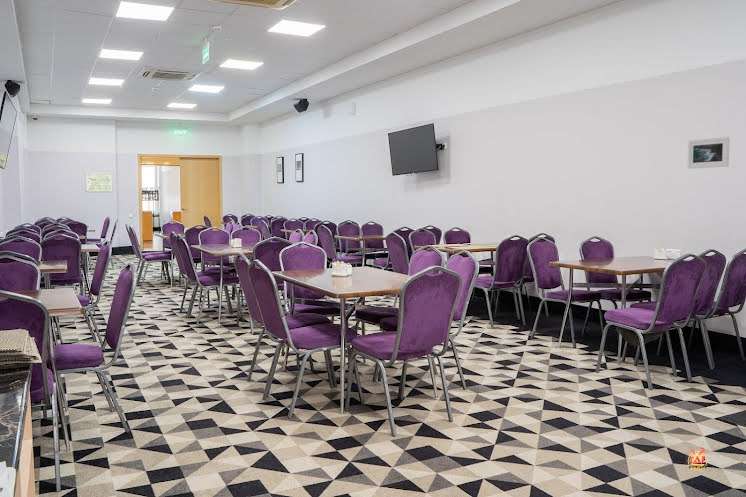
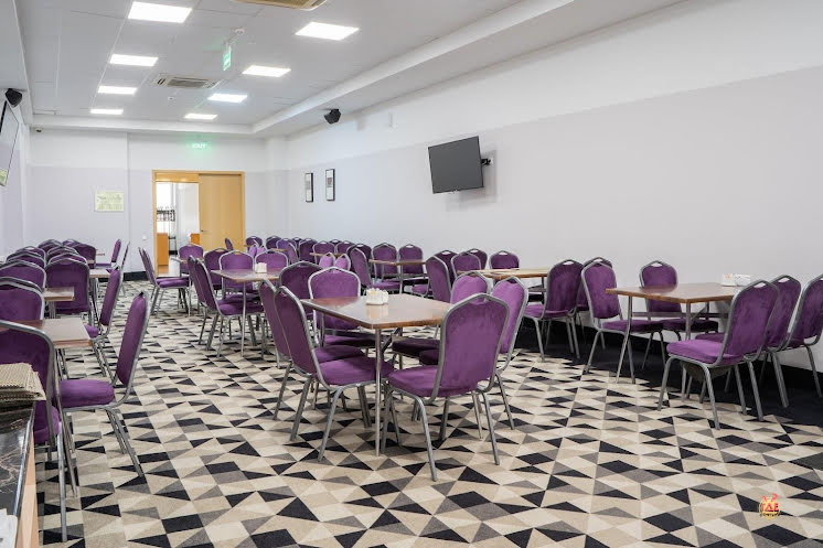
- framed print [687,136,731,170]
